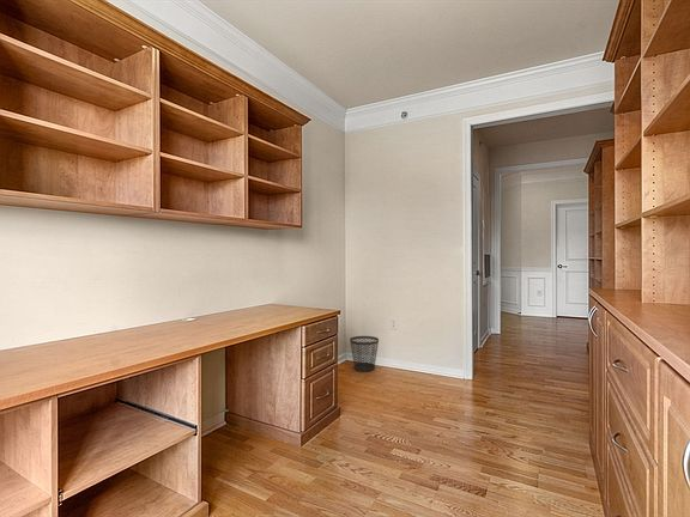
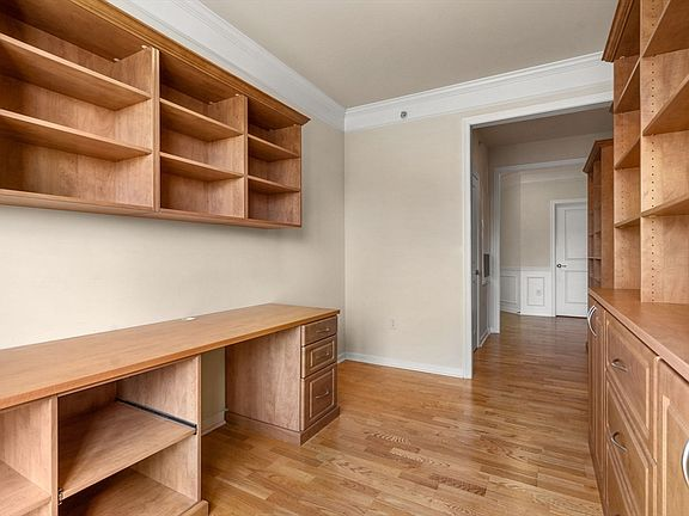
- wastebasket [349,335,380,372]
